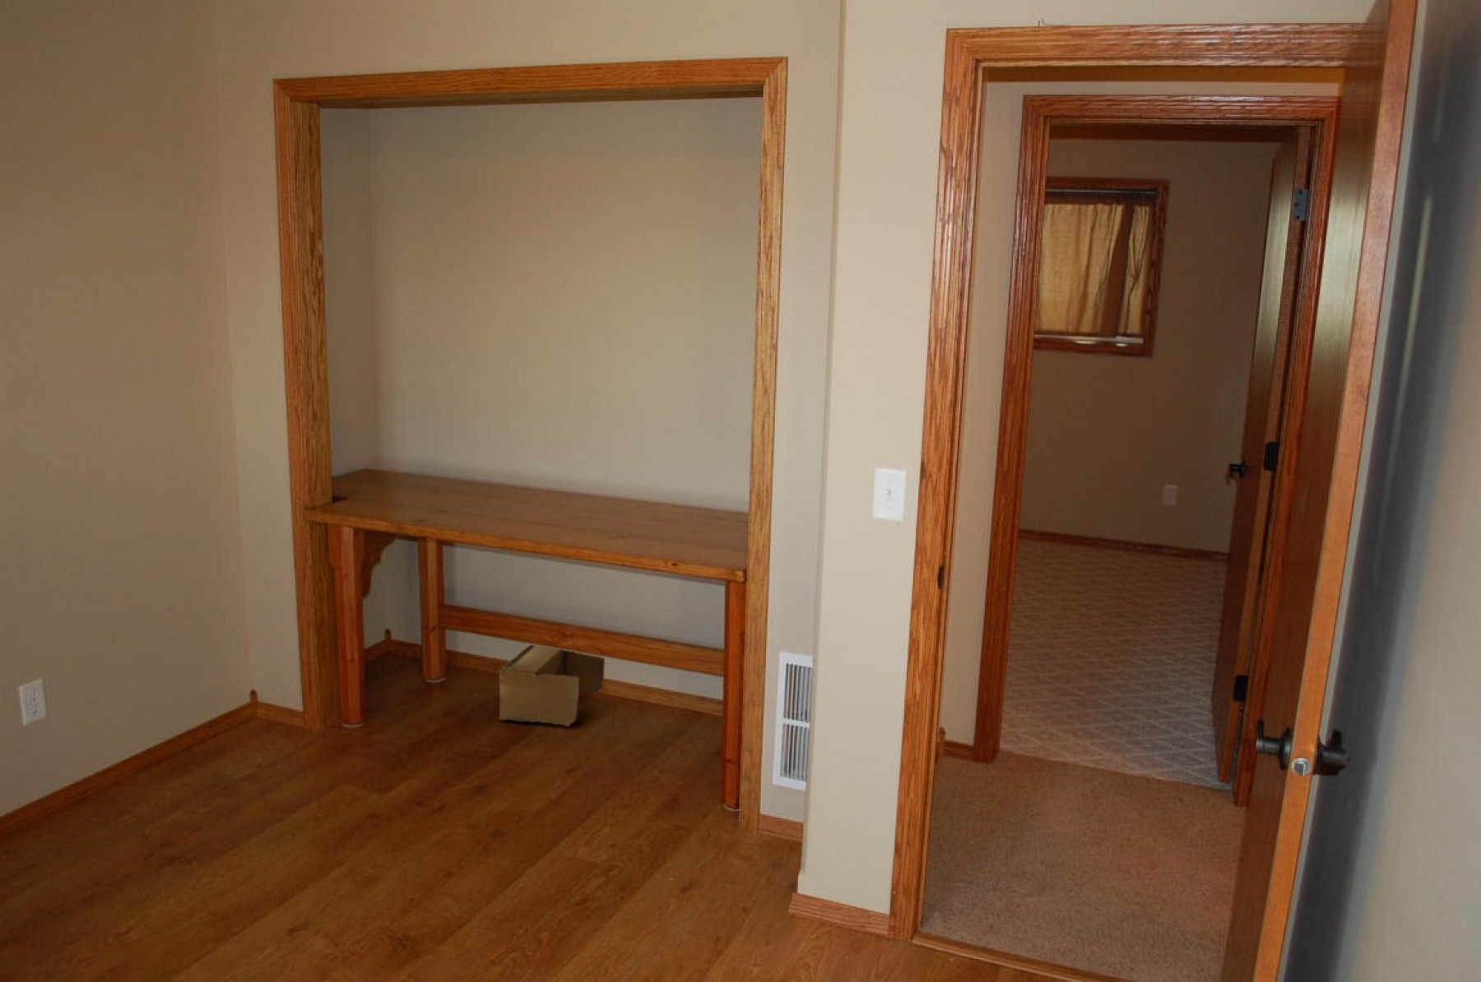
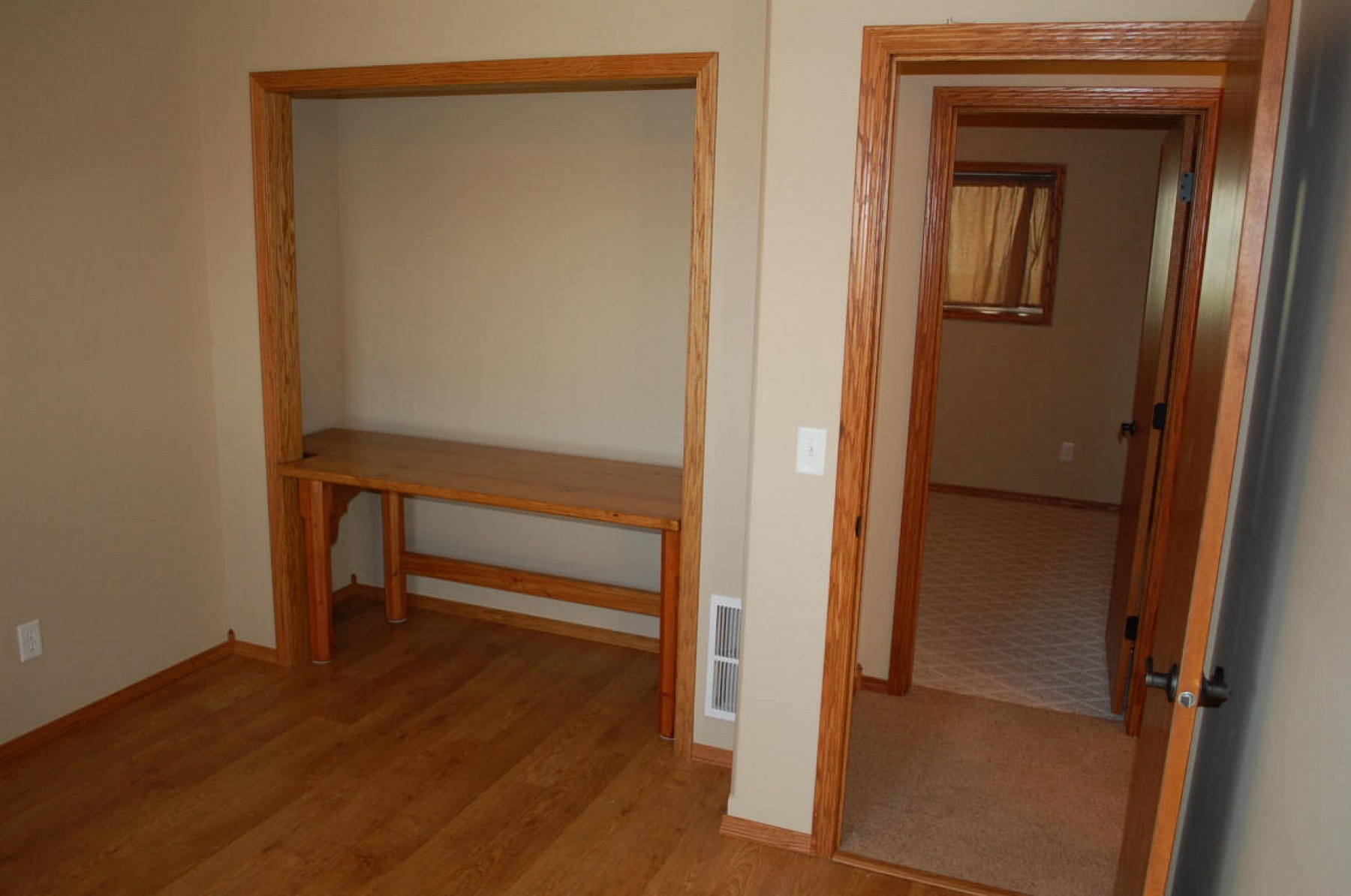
- cardboard box [499,644,605,727]
